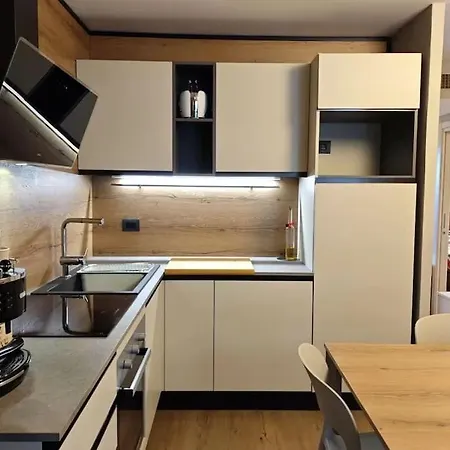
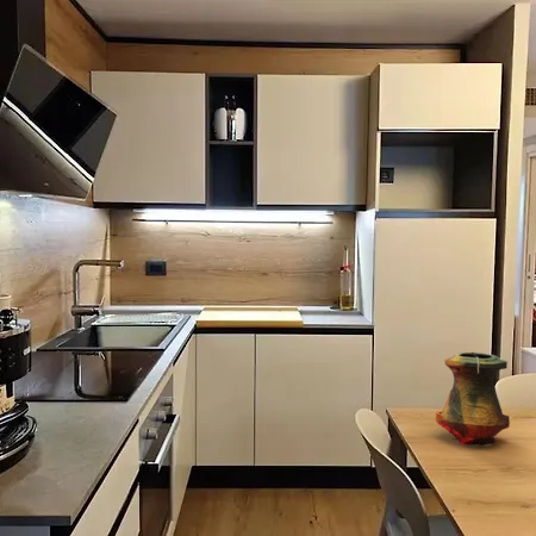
+ vase [435,351,511,447]
